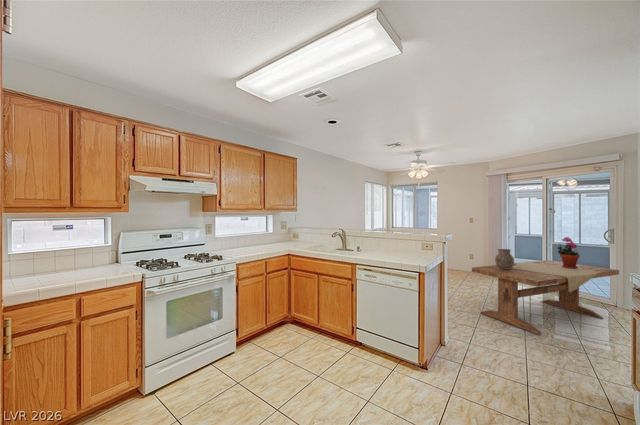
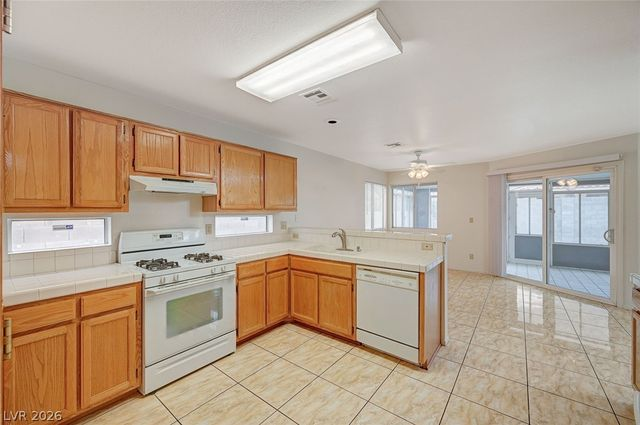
- ceramic pot [494,248,515,269]
- potted plant [556,236,581,269]
- dining table [471,259,620,335]
